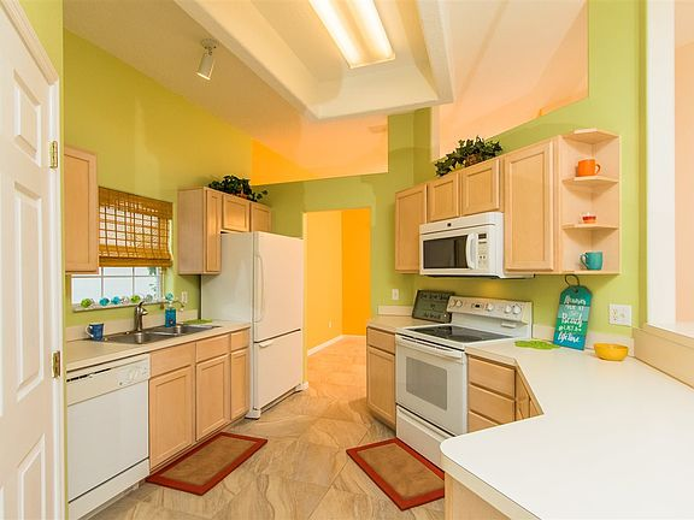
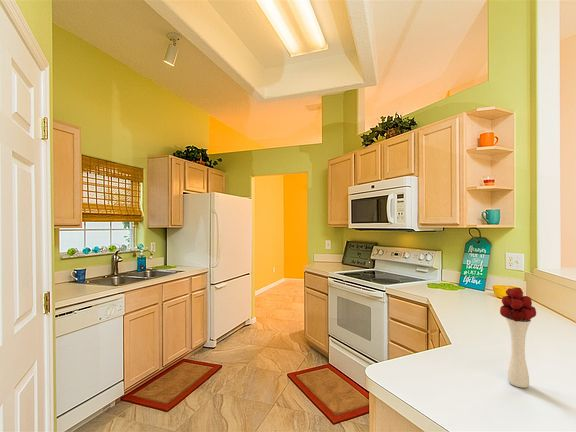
+ flower bouquet [499,287,537,389]
